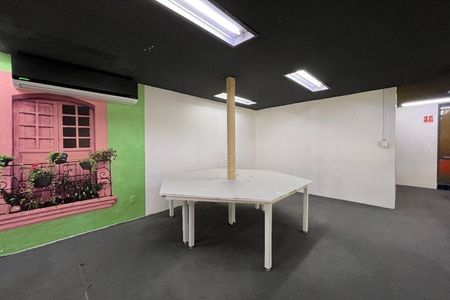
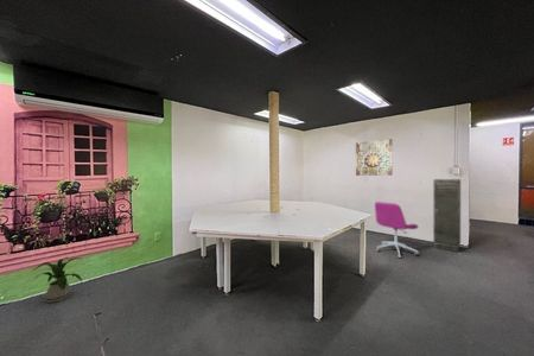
+ wall art [355,138,394,177]
+ storage cabinet [432,178,462,253]
+ house plant [32,256,83,304]
+ office chair [374,201,420,260]
